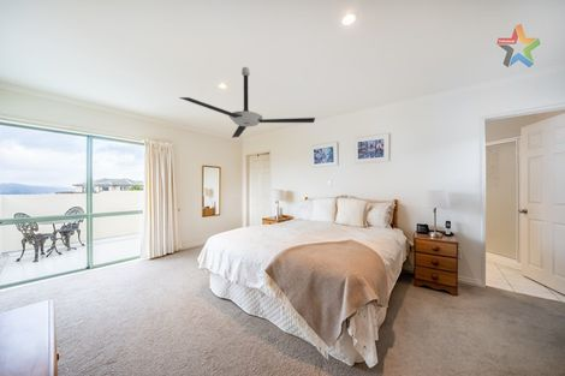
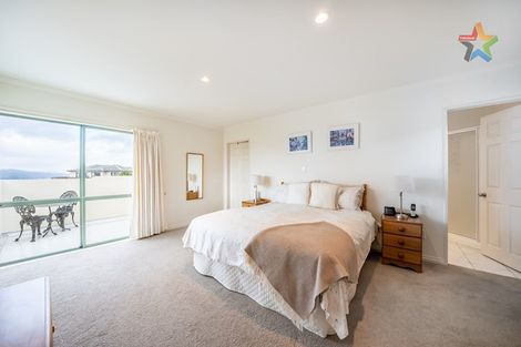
- ceiling fan [178,66,316,138]
